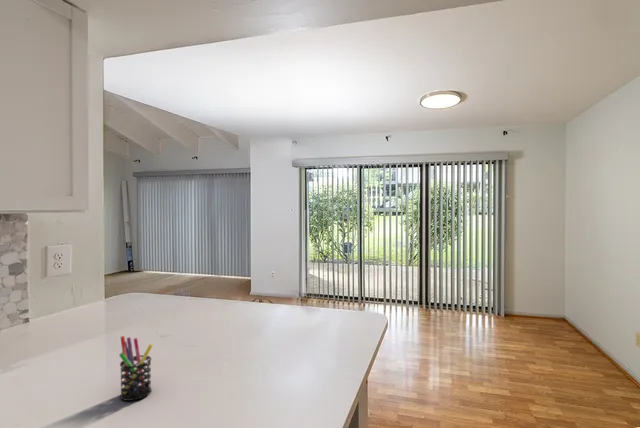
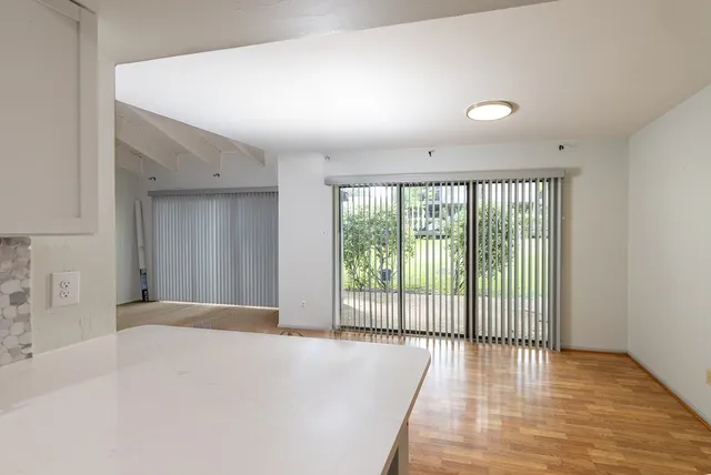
- pen holder [118,335,154,402]
